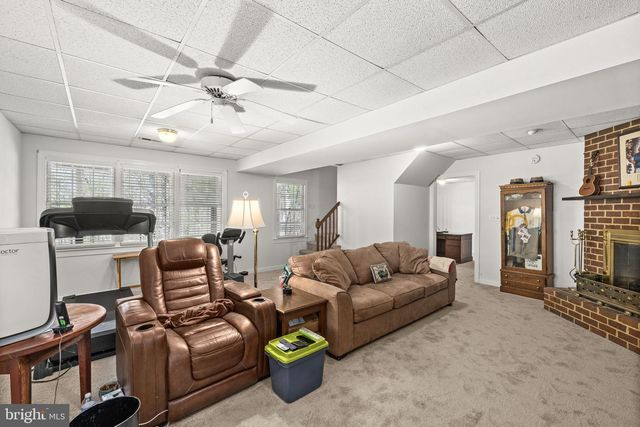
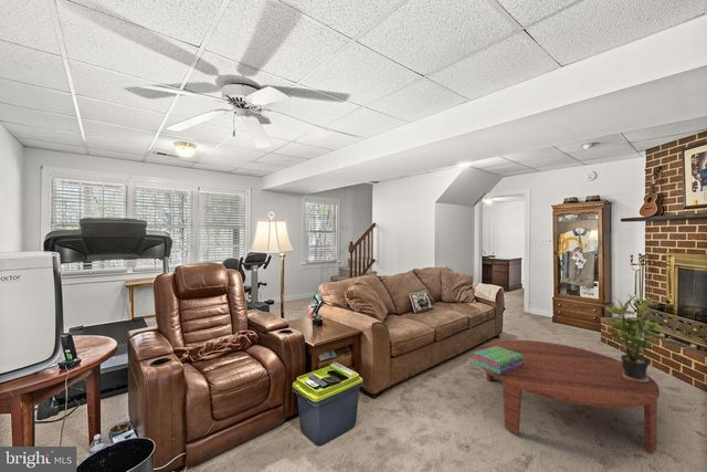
+ coffee table [475,339,661,455]
+ stack of books [471,346,525,375]
+ potted plant [604,293,663,382]
